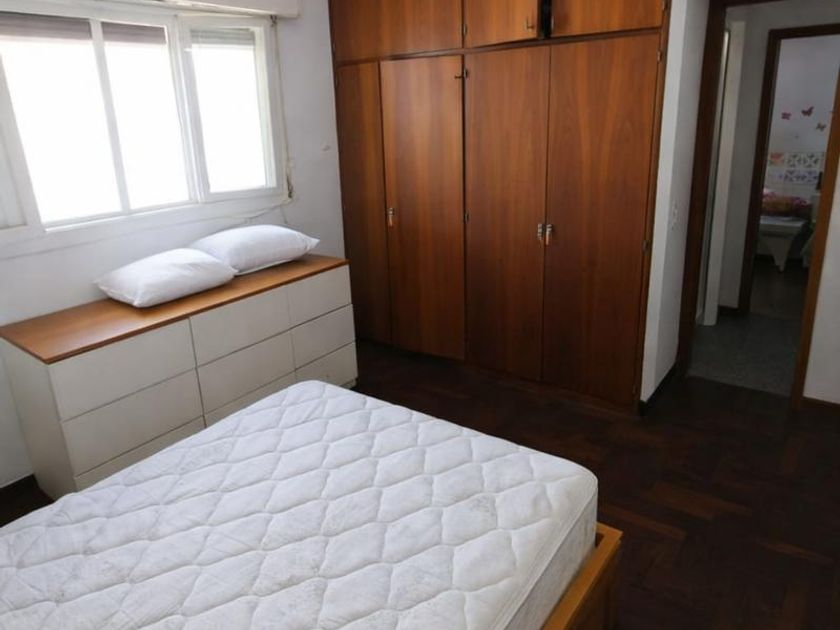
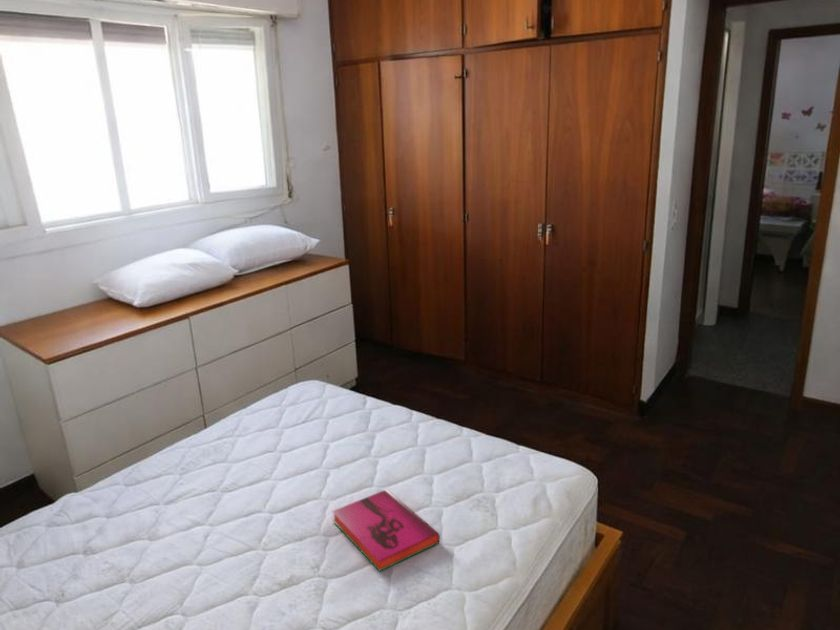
+ hardback book [331,488,441,572]
